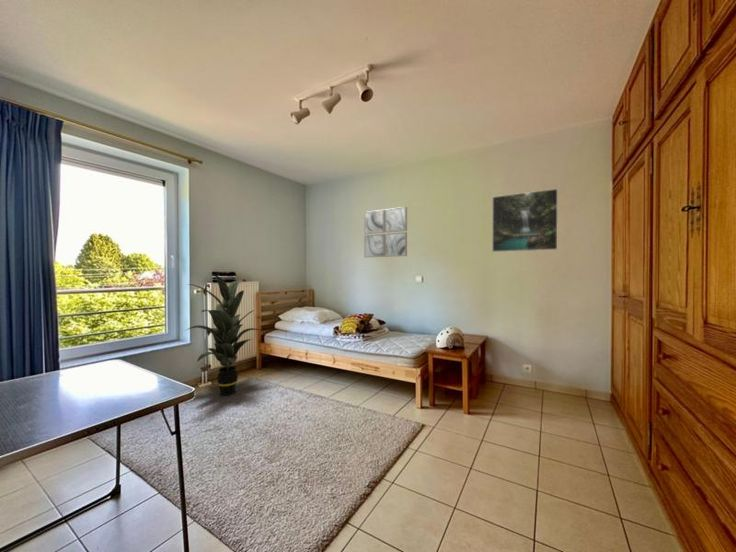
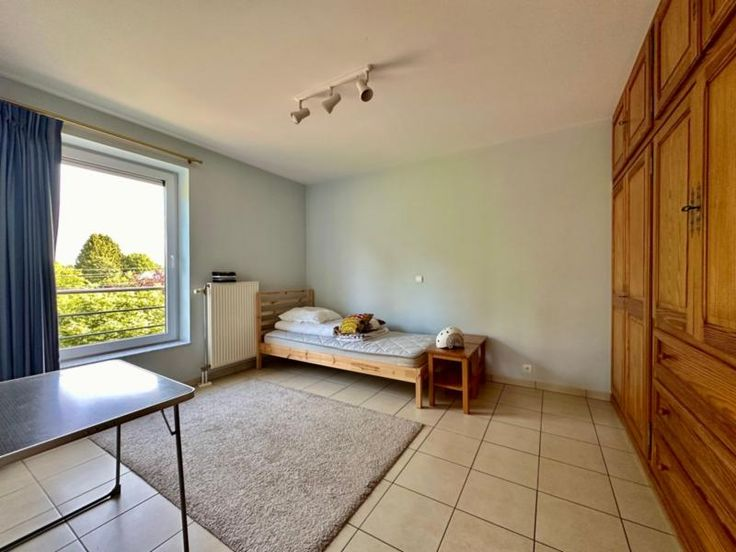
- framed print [491,188,559,253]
- wall art [363,206,408,258]
- indoor plant [184,273,265,397]
